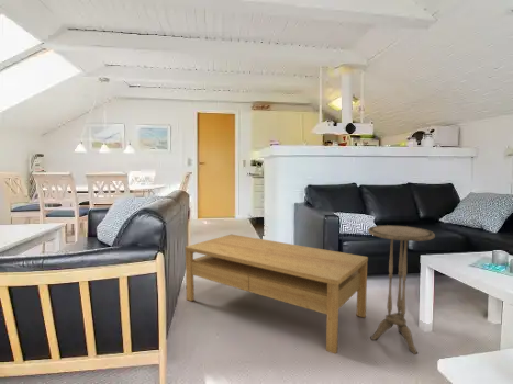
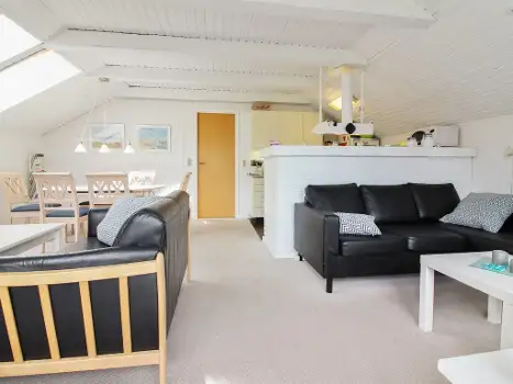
- coffee table [183,234,369,355]
- side table [367,224,436,355]
